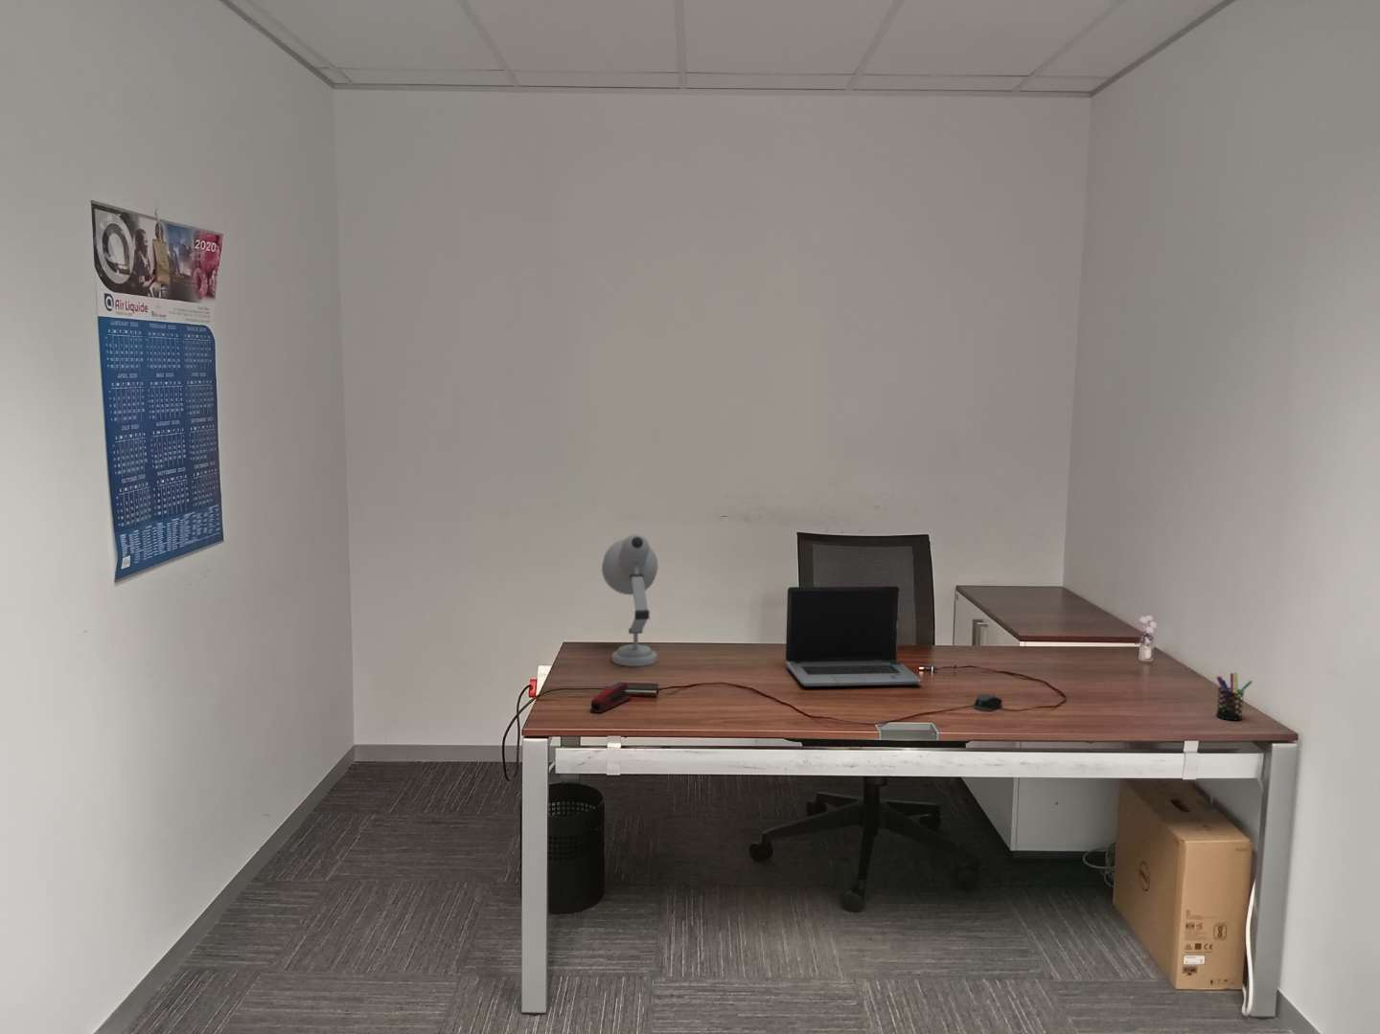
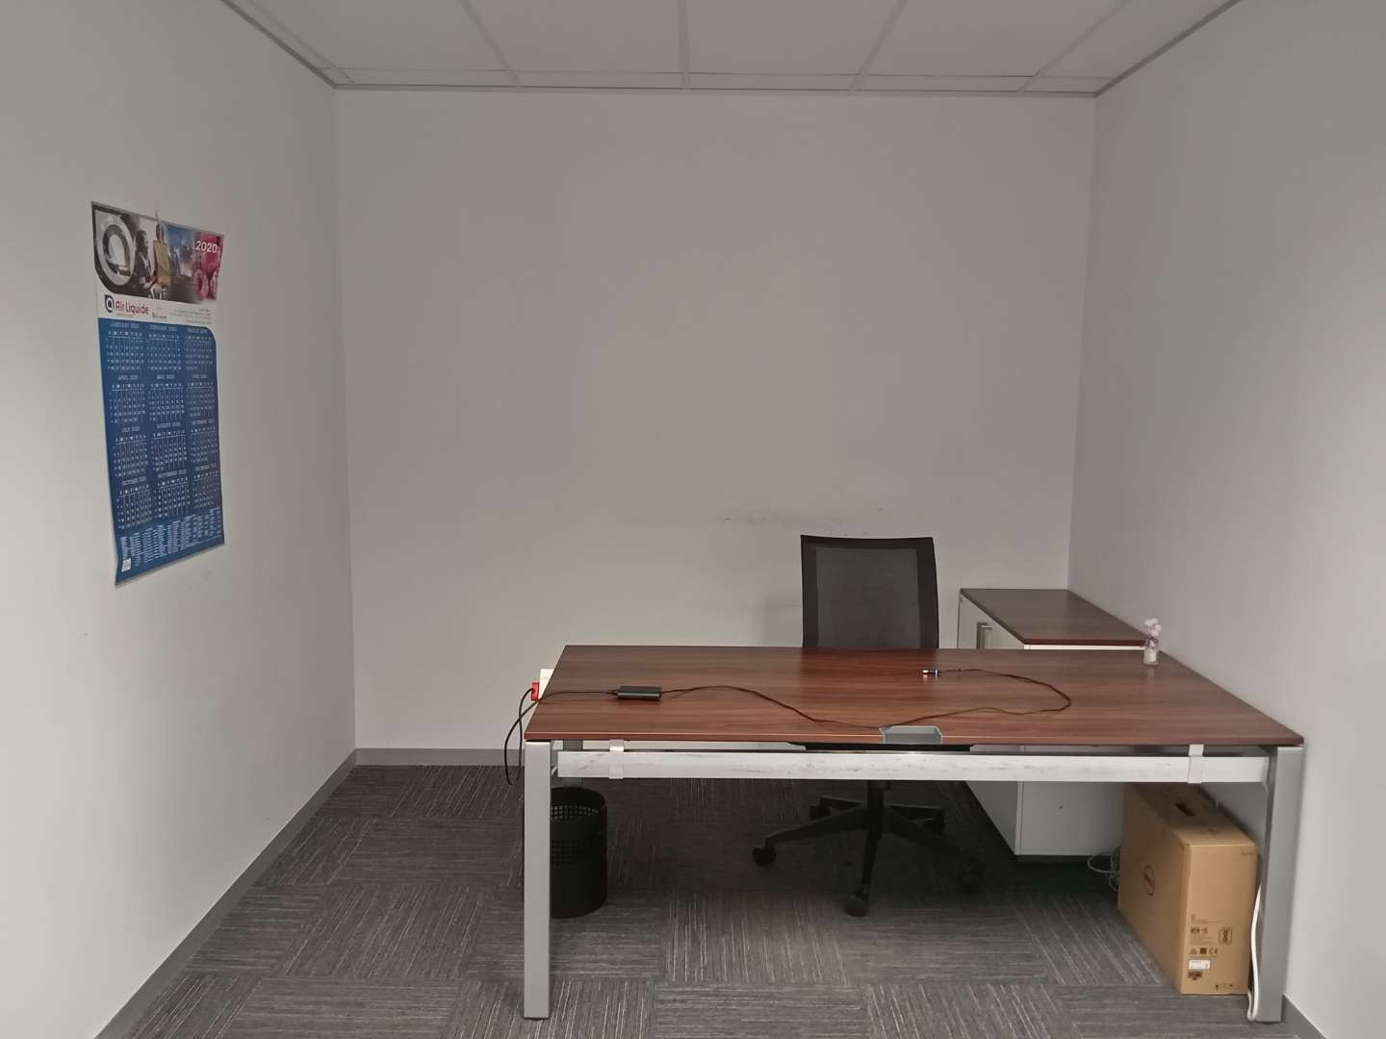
- stapler [589,681,632,715]
- laptop computer [785,585,923,688]
- desk lamp [601,533,658,667]
- pen holder [1215,671,1254,721]
- computer mouse [973,692,1003,713]
